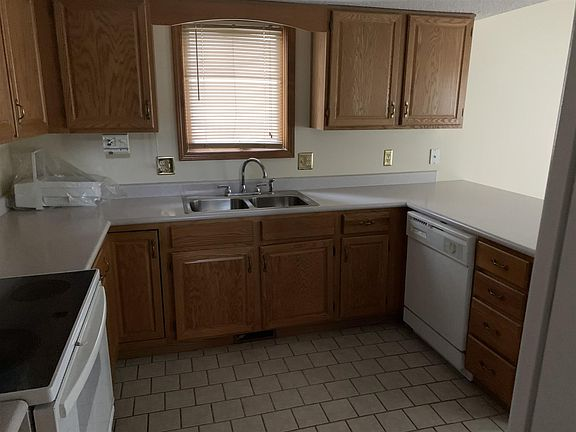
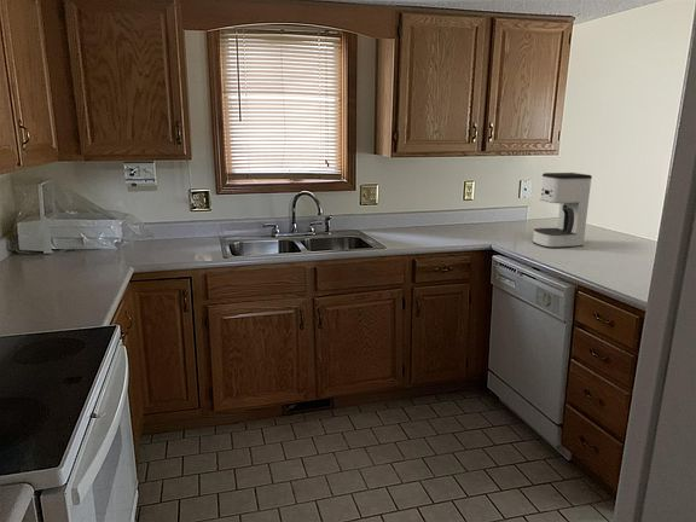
+ coffee maker [532,172,593,249]
